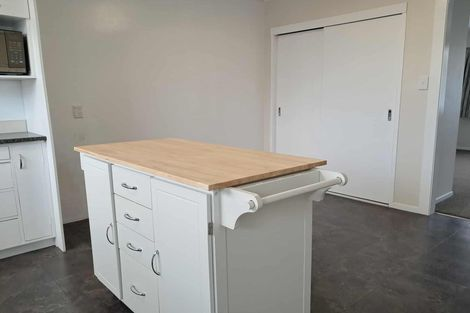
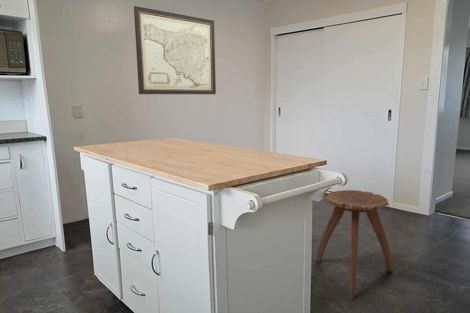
+ wall art [133,5,217,95]
+ stool [315,189,394,300]
